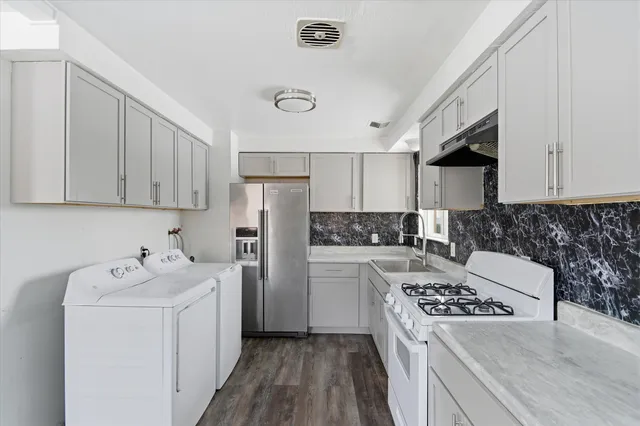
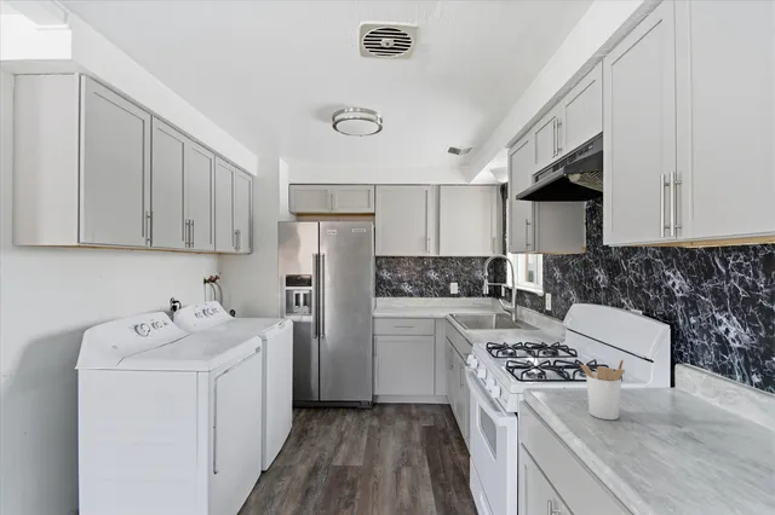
+ utensil holder [580,358,626,421]
